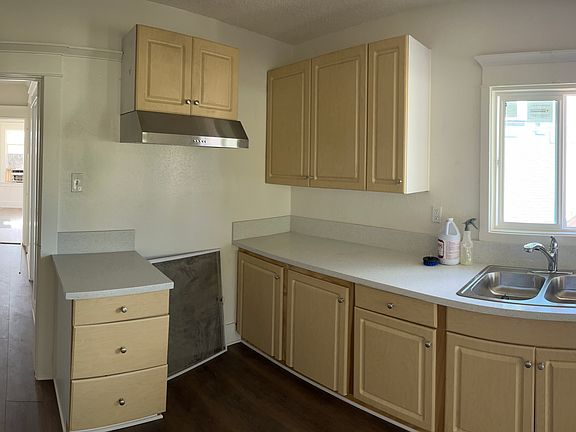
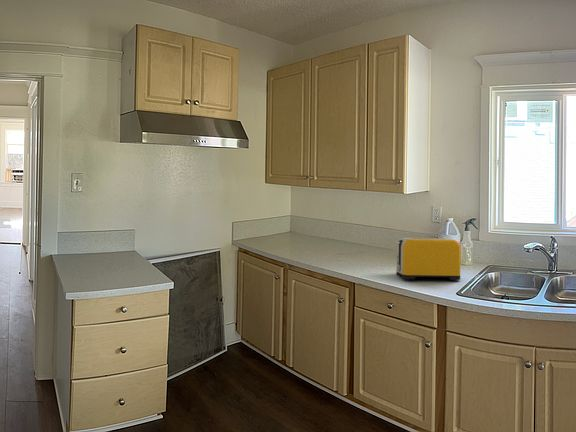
+ toaster [395,237,462,281]
